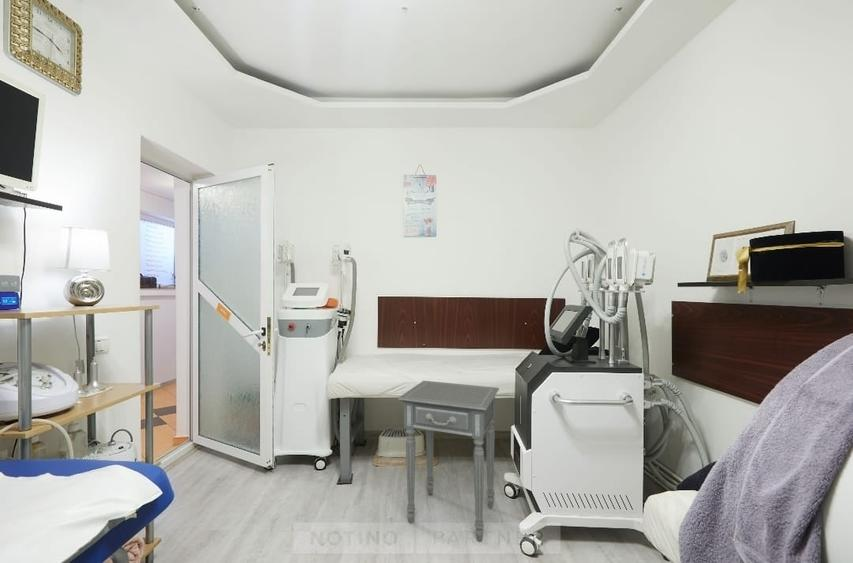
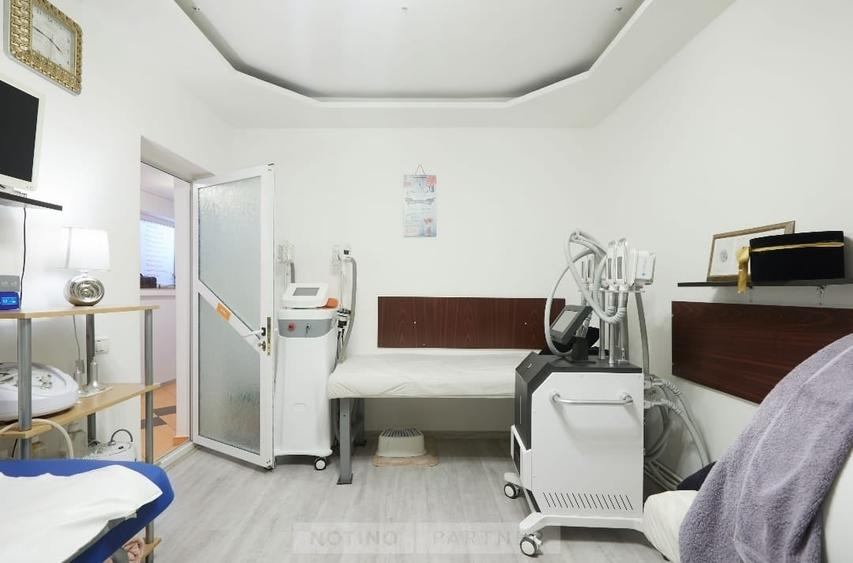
- side table [397,380,500,543]
